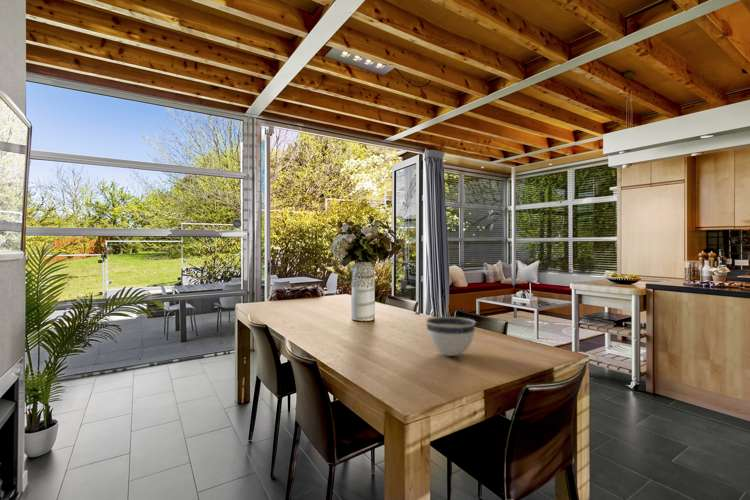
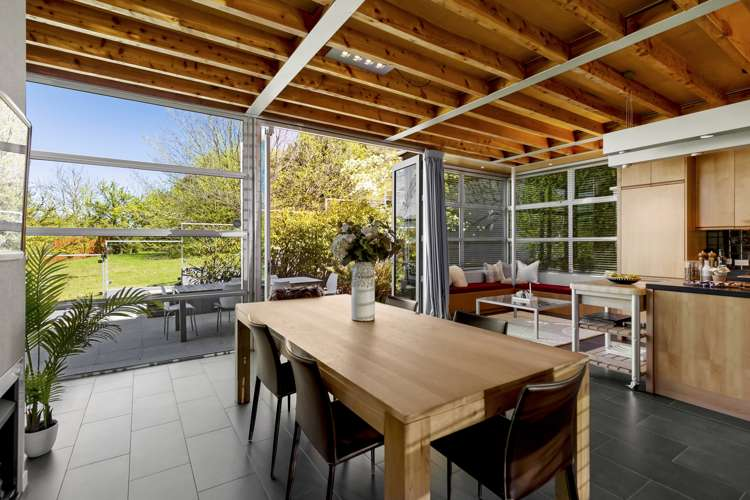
- bowl [425,316,477,357]
